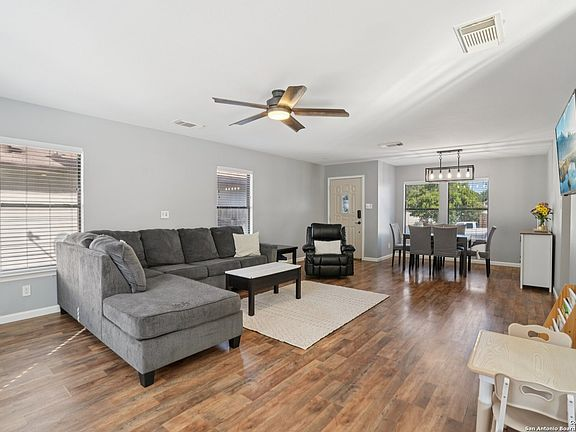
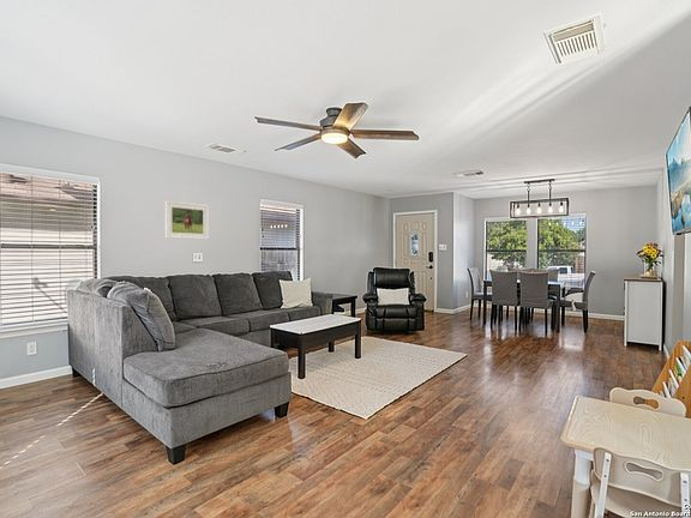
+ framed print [164,199,210,241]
